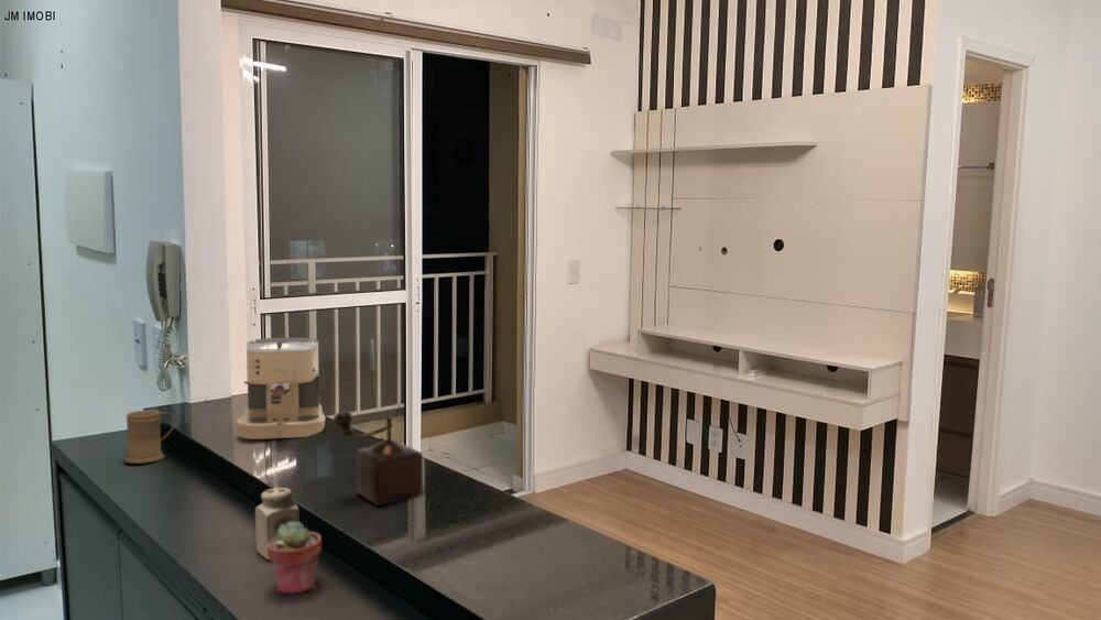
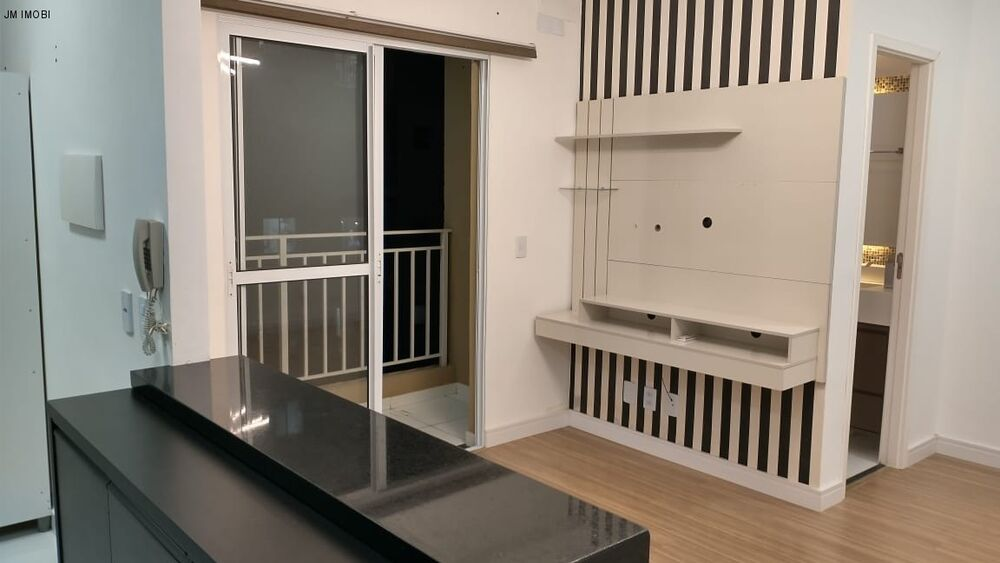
- mug [123,409,176,465]
- coffee maker [235,337,327,439]
- potted succulent [268,521,323,595]
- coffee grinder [333,410,424,507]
- salt shaker [254,487,301,562]
